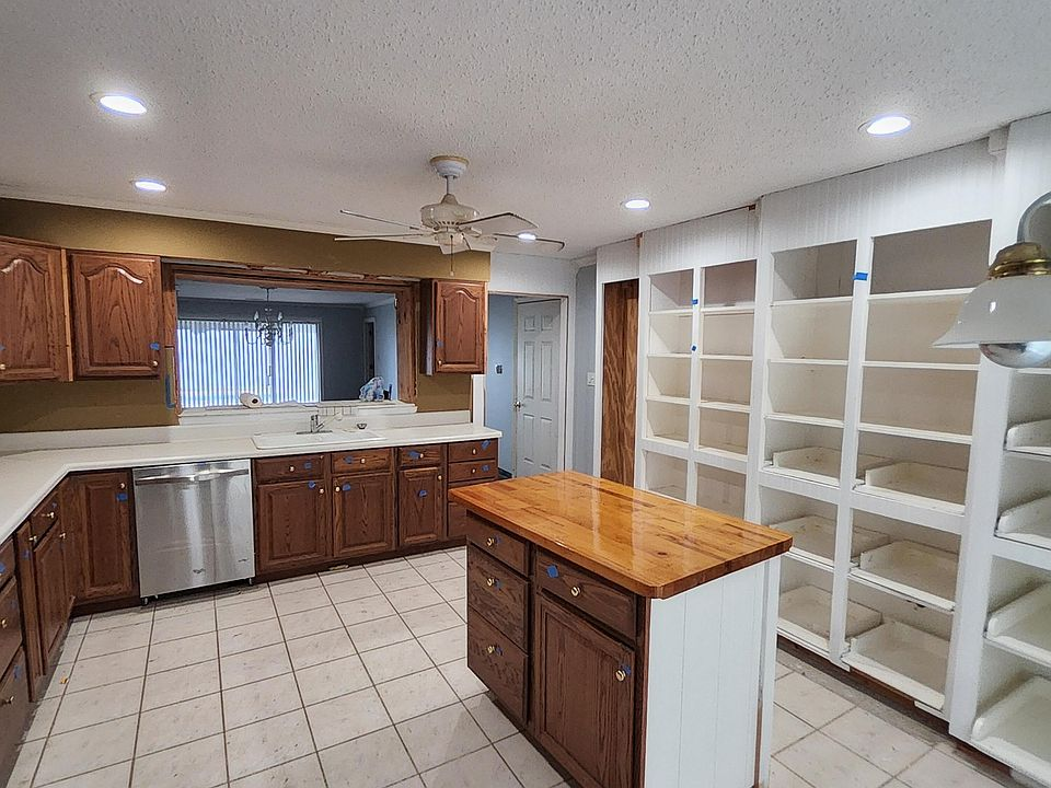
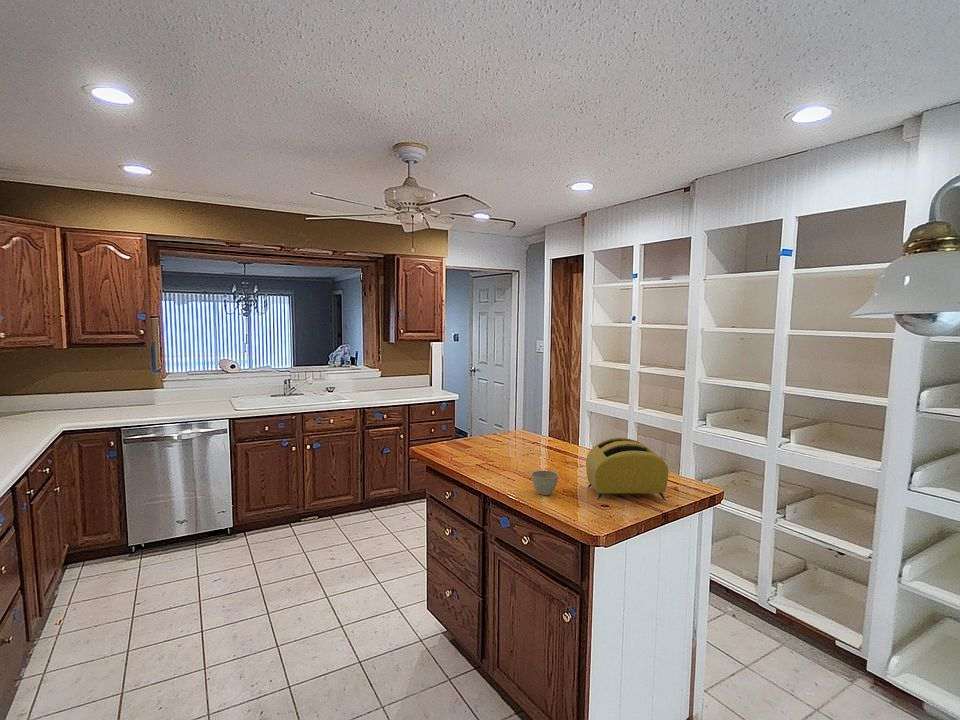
+ flower pot [530,469,560,496]
+ toaster [585,437,669,501]
